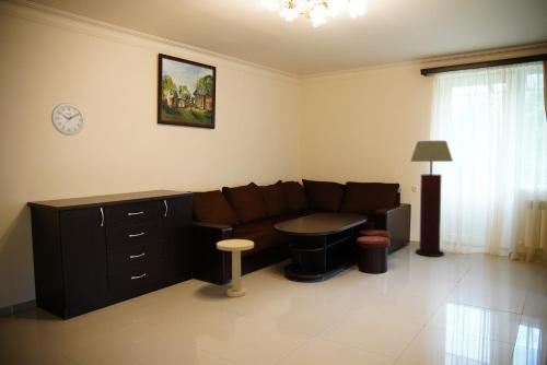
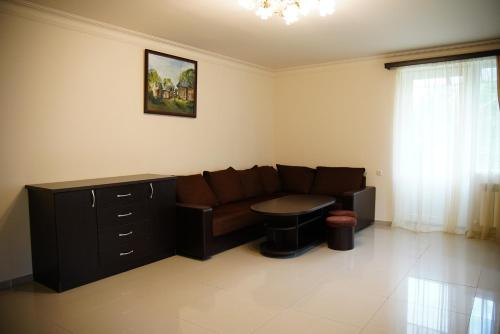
- wall clock [50,102,85,137]
- floor lamp [409,140,454,258]
- side table [216,238,255,298]
